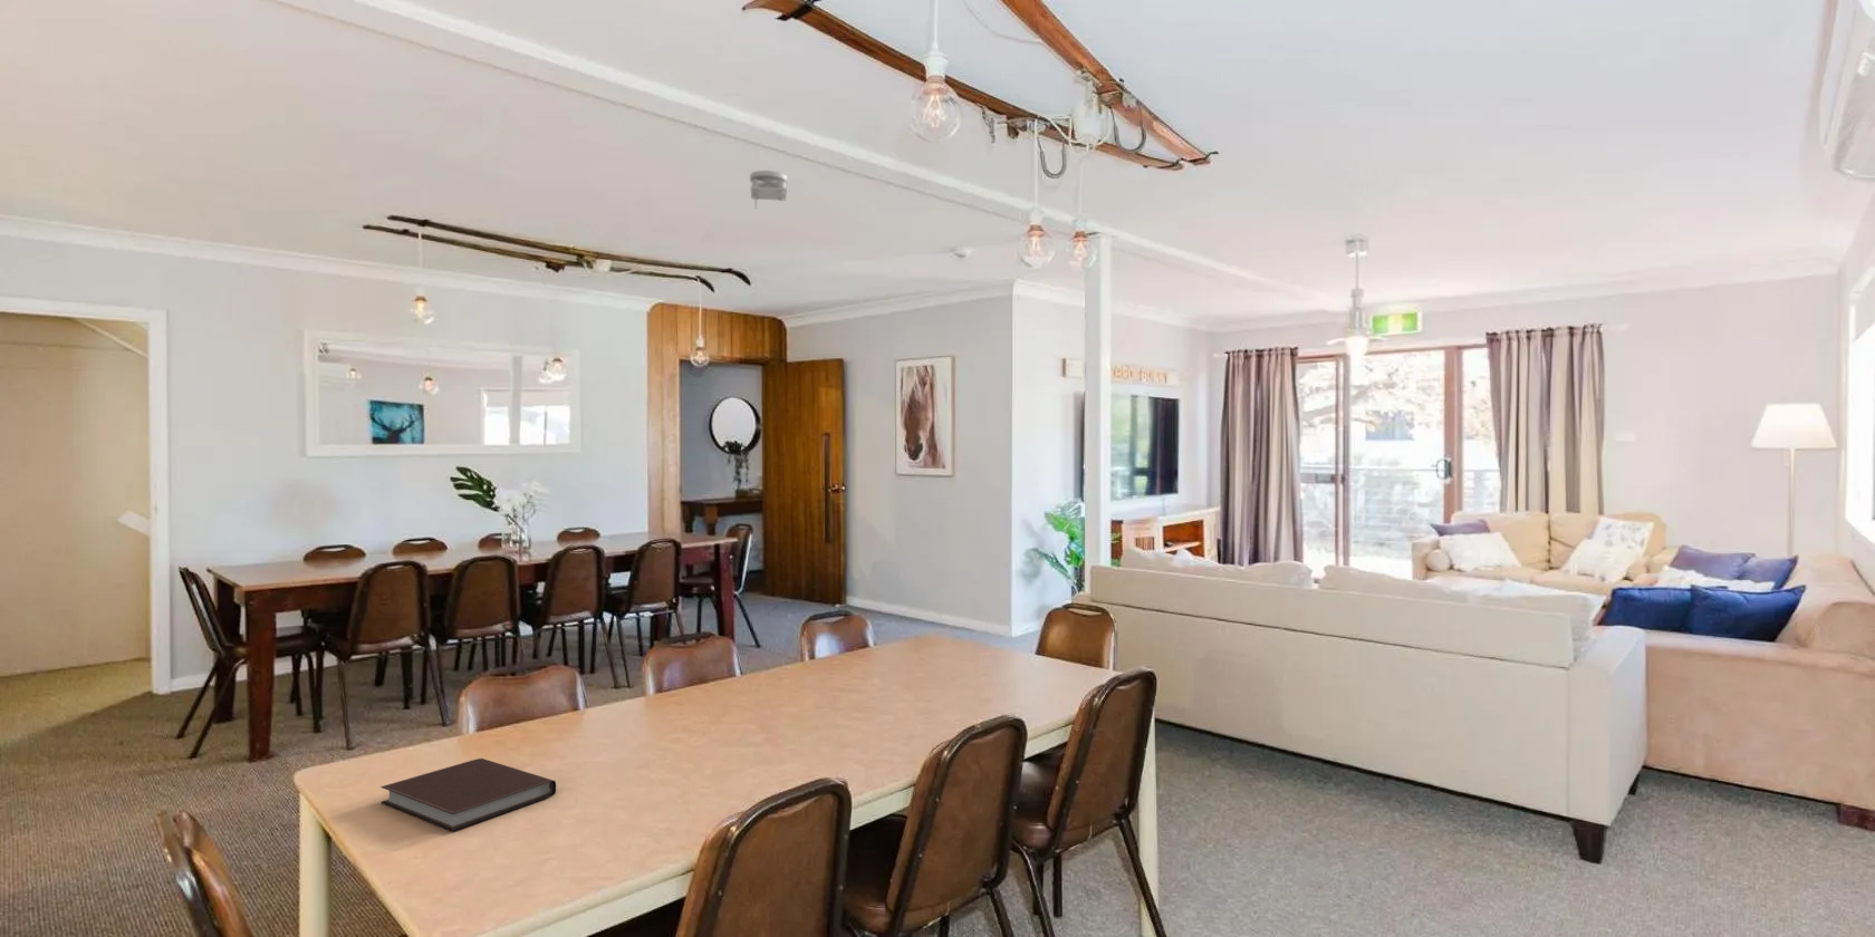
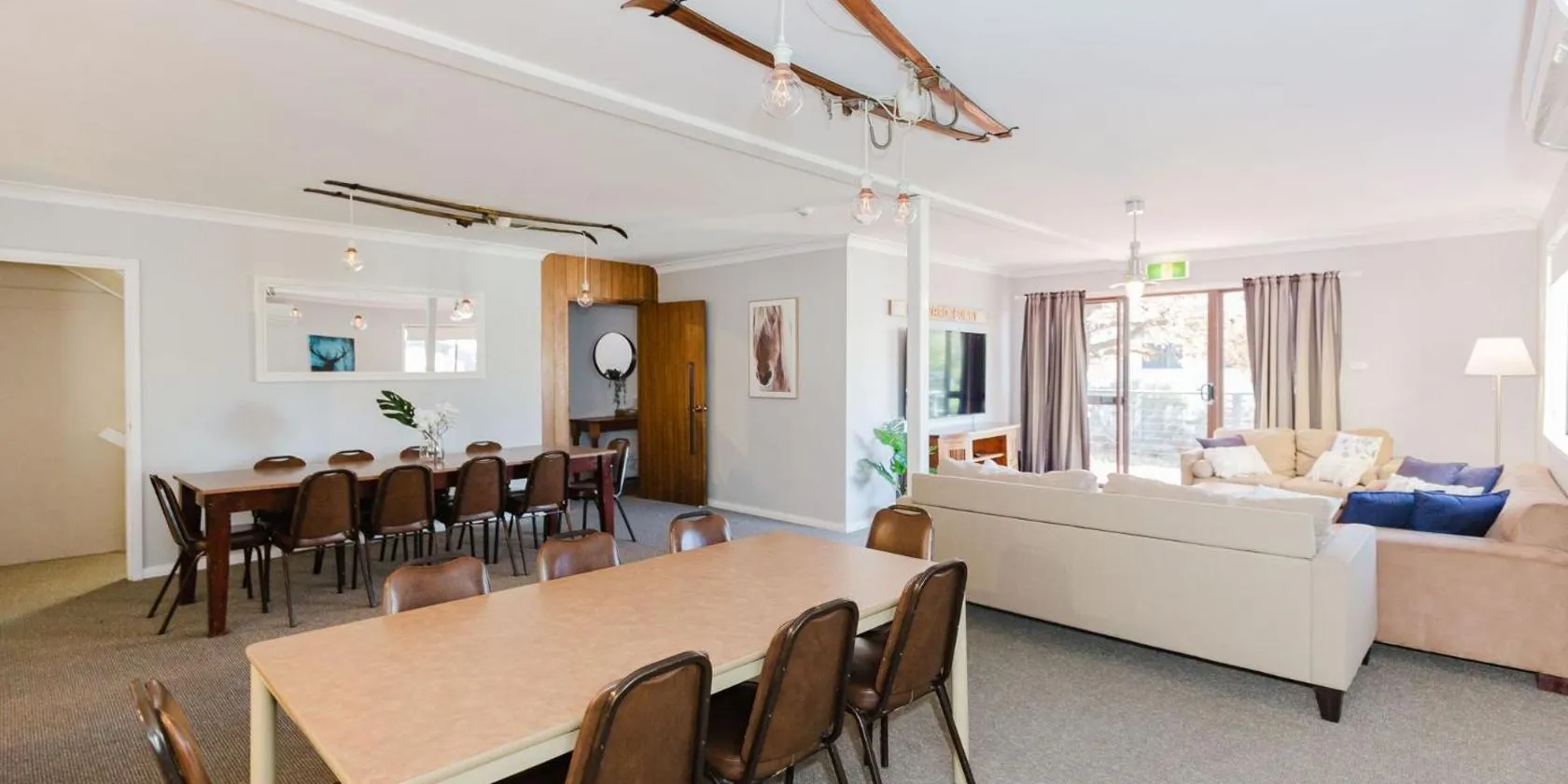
- notebook [379,758,557,832]
- smoke detector [749,170,788,209]
